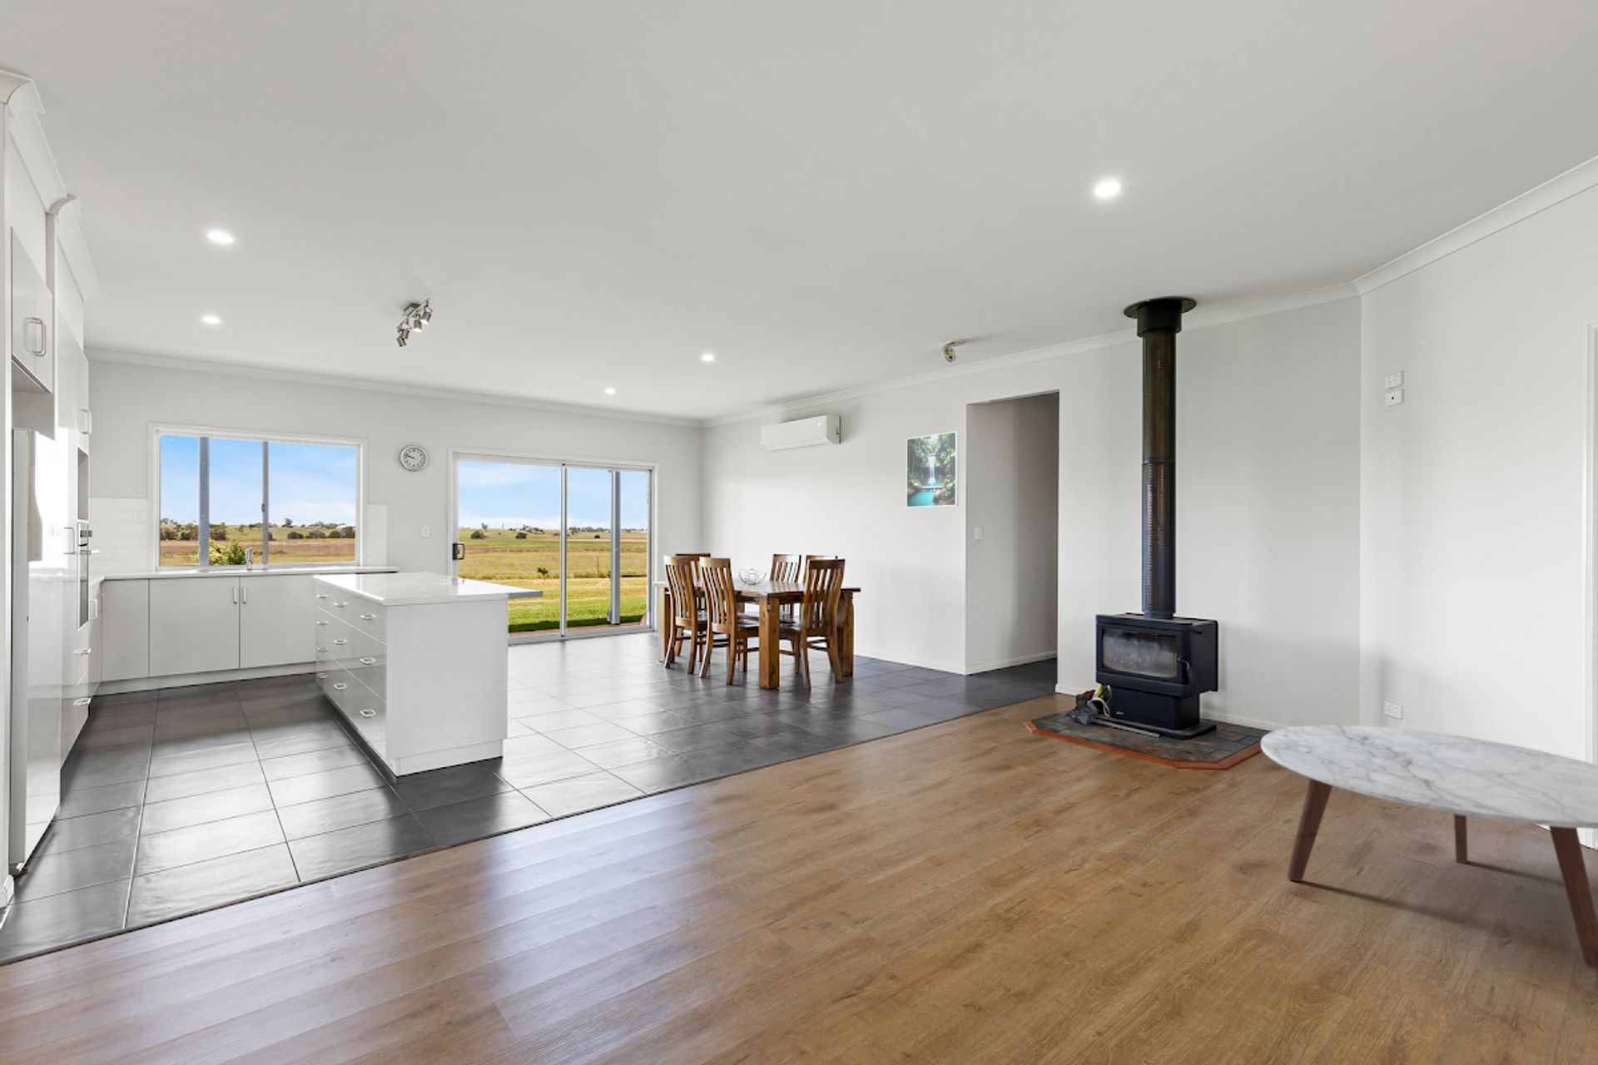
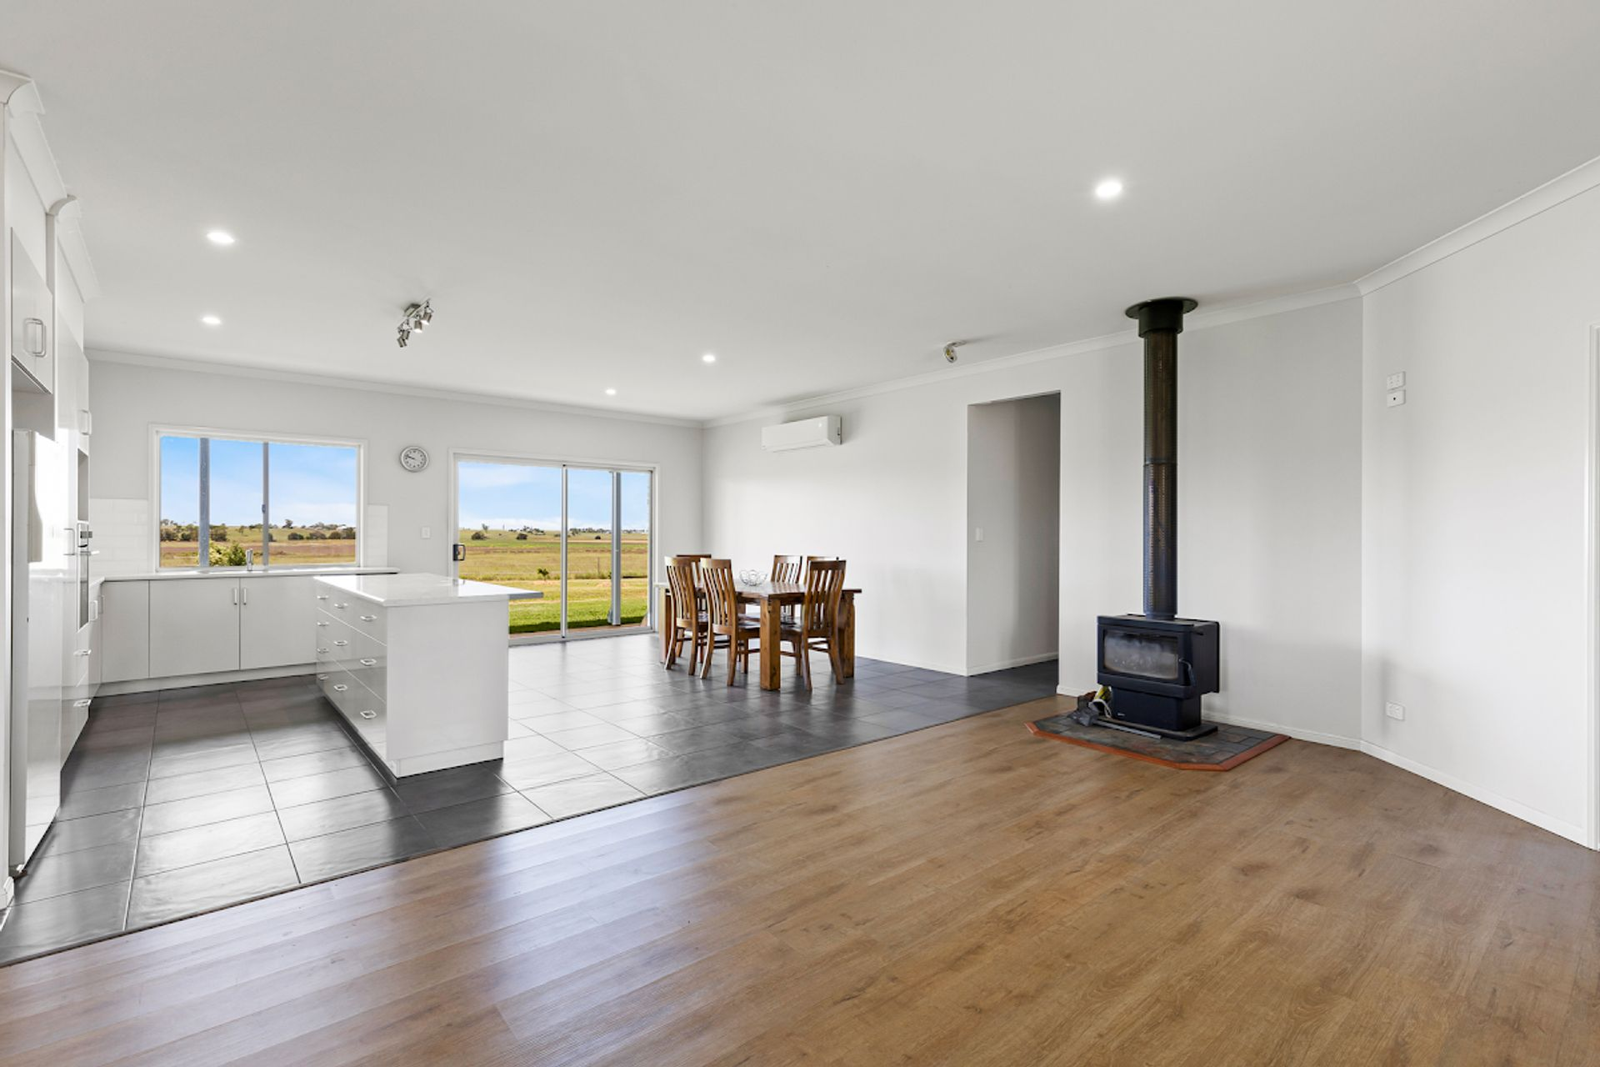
- coffee table [1260,724,1598,971]
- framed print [906,430,960,509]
